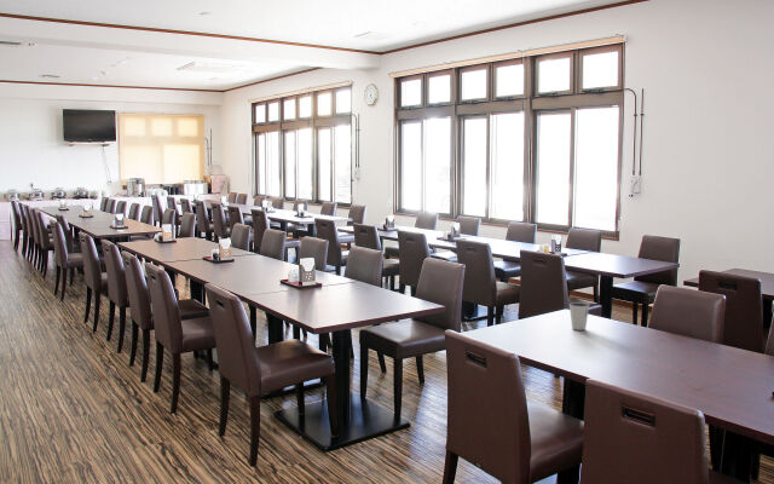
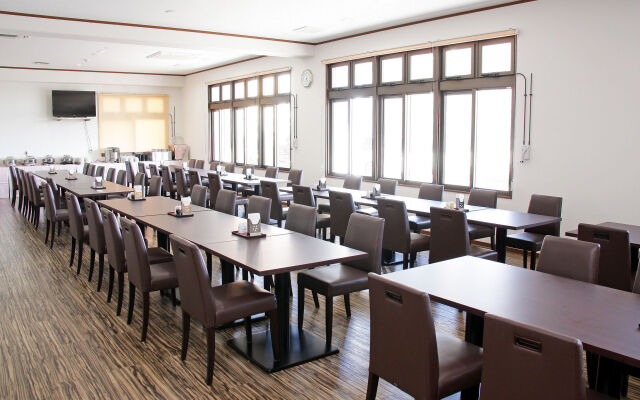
- dixie cup [568,301,590,332]
